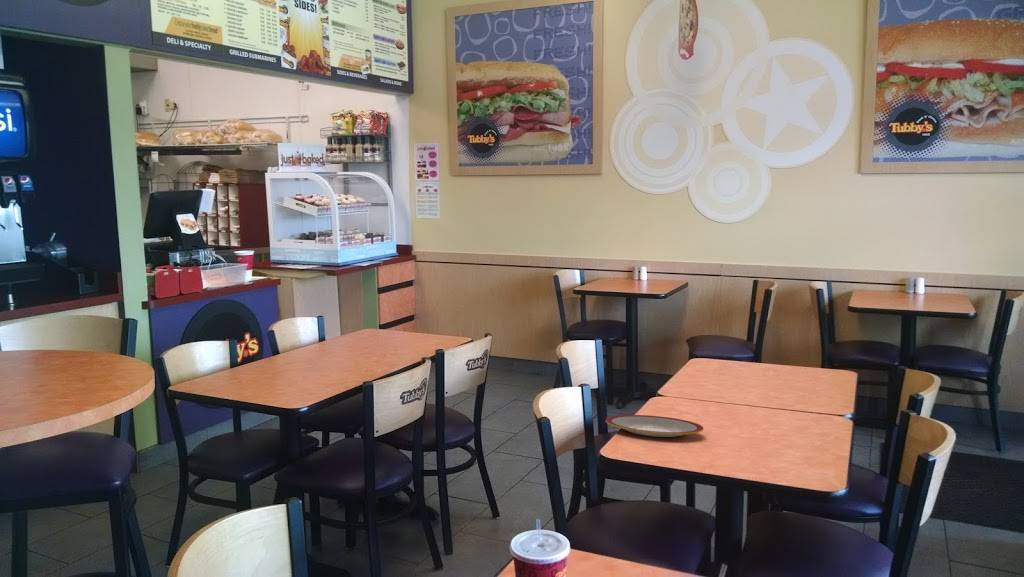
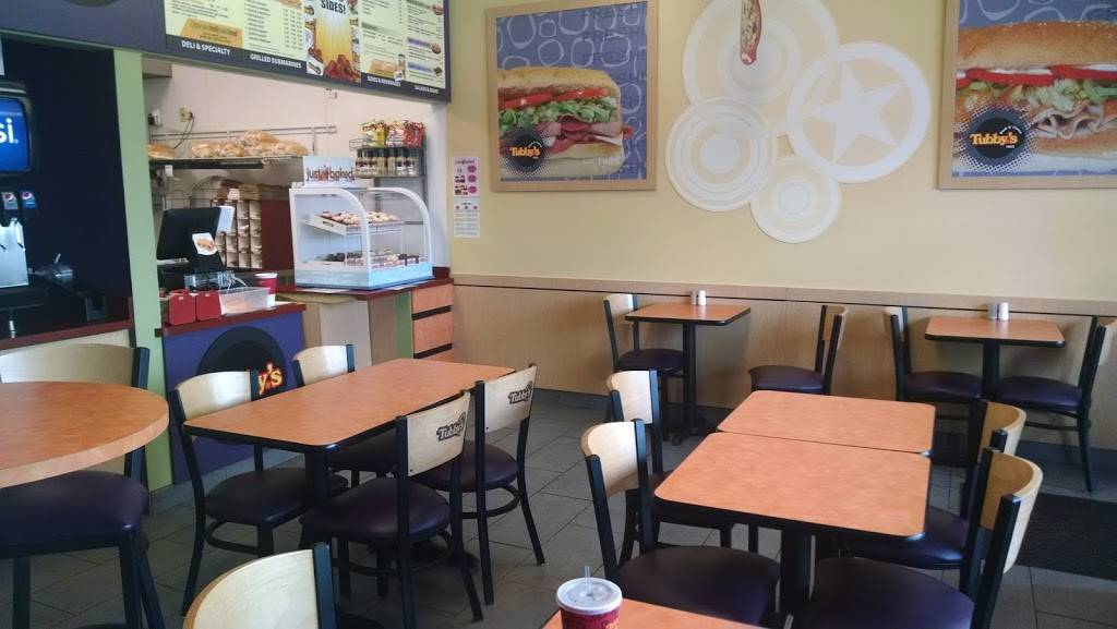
- plate [605,414,704,438]
